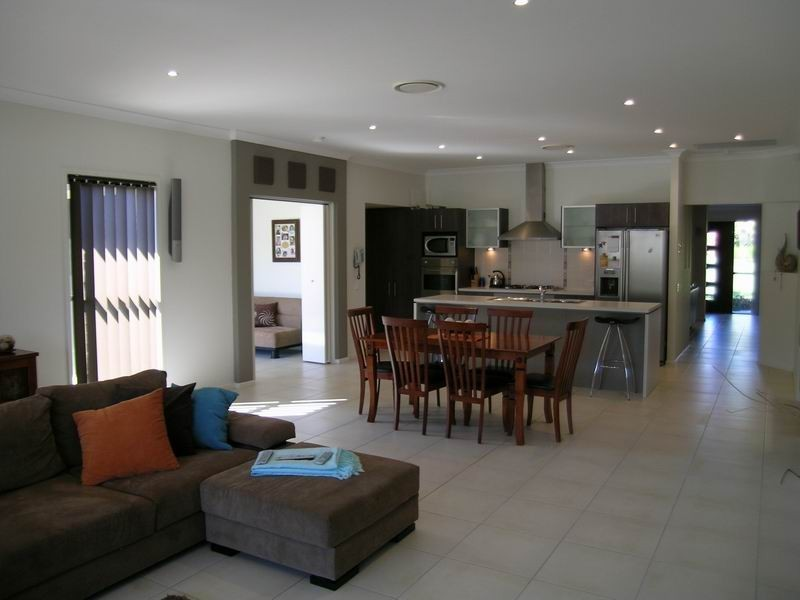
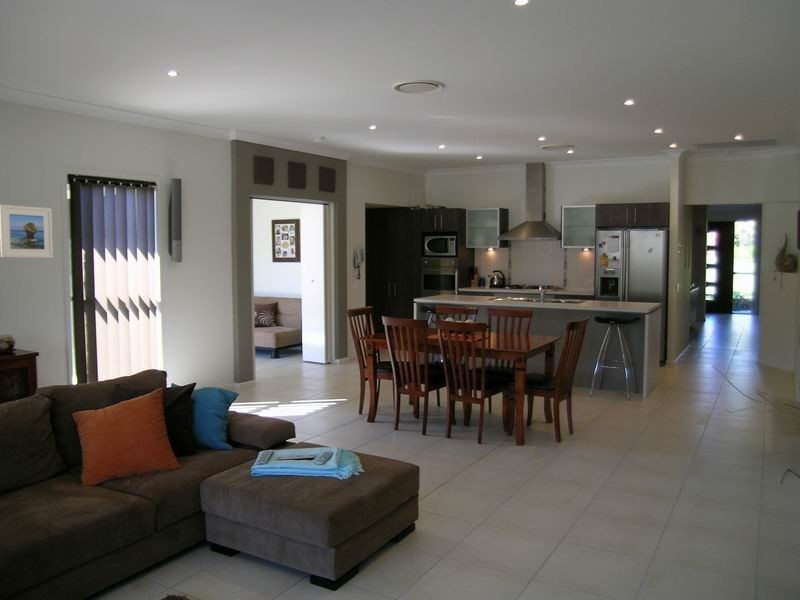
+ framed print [0,204,54,259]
